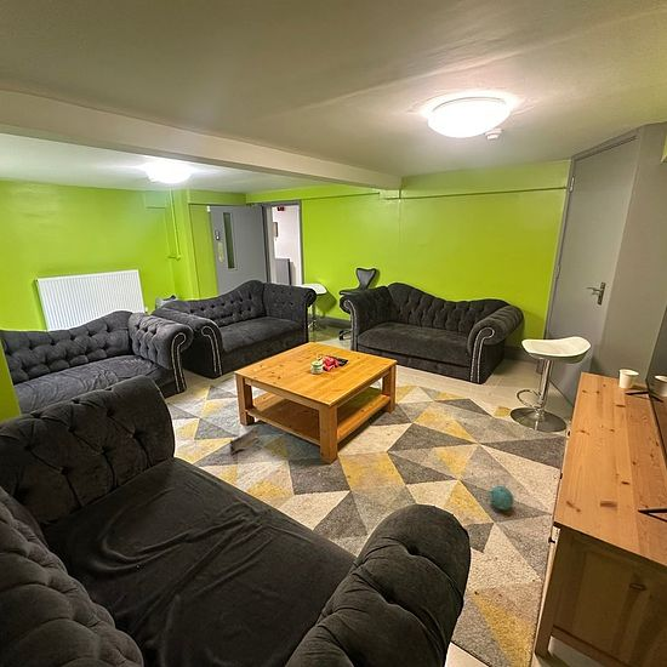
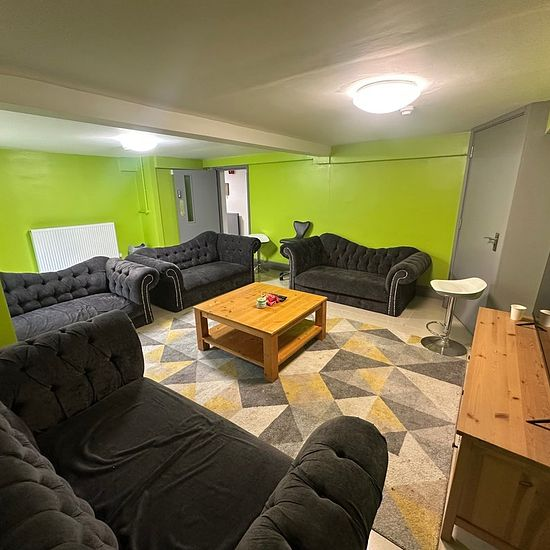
- bag [228,427,262,454]
- ball [489,485,514,511]
